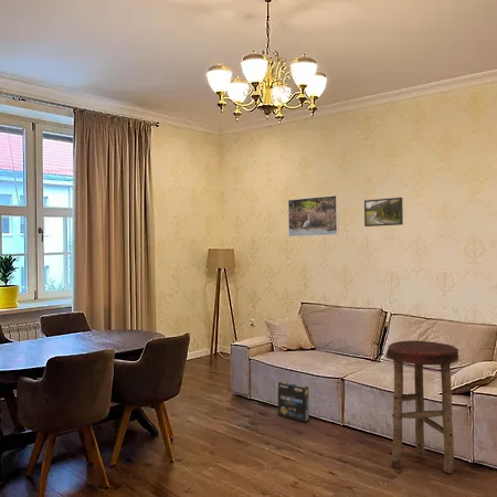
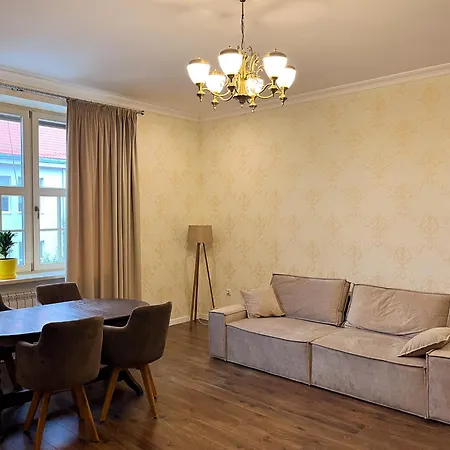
- box [277,380,310,423]
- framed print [363,197,404,228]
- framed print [287,194,340,237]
- stool [385,339,459,474]
